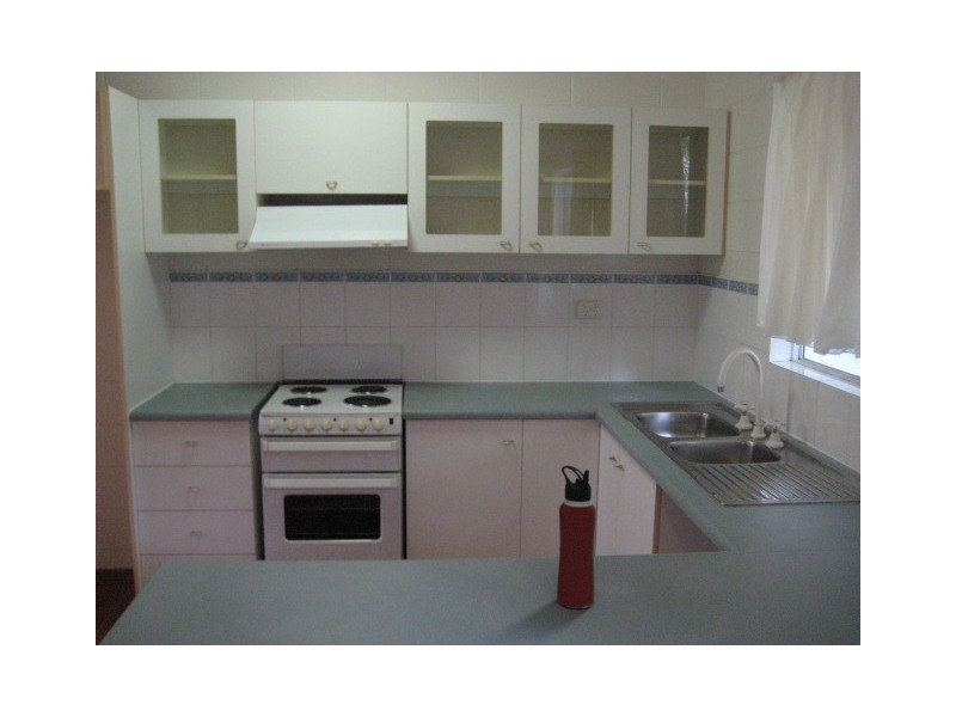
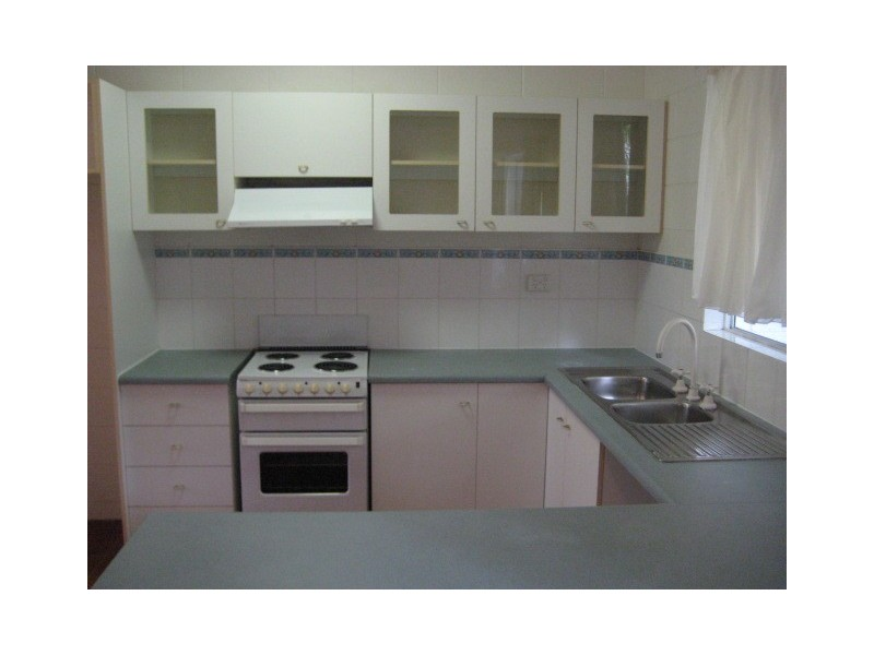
- water bottle [556,465,598,609]
